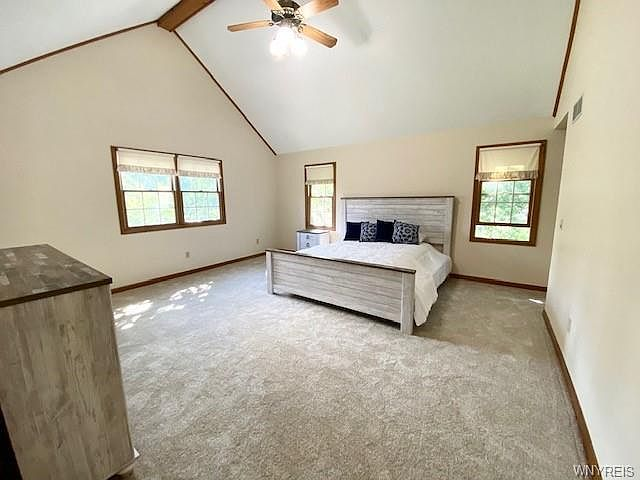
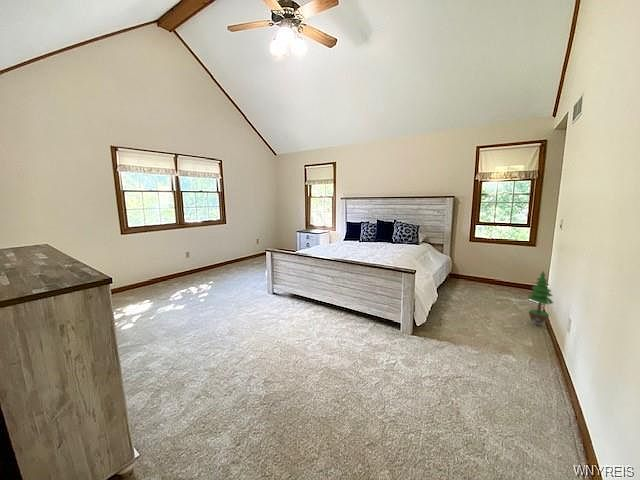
+ potted tree [527,270,554,326]
